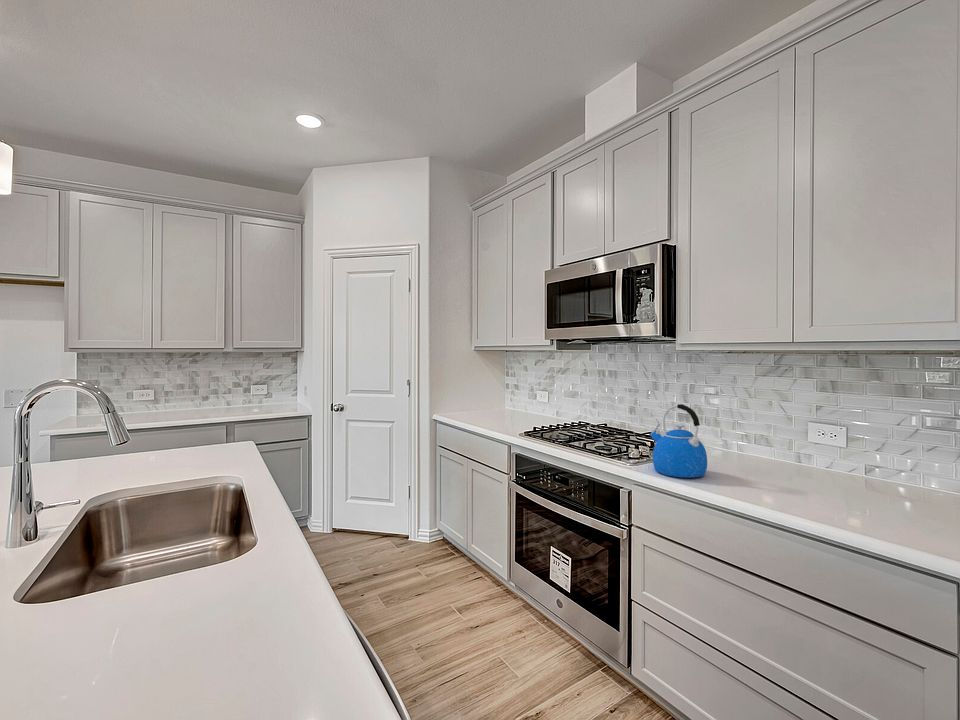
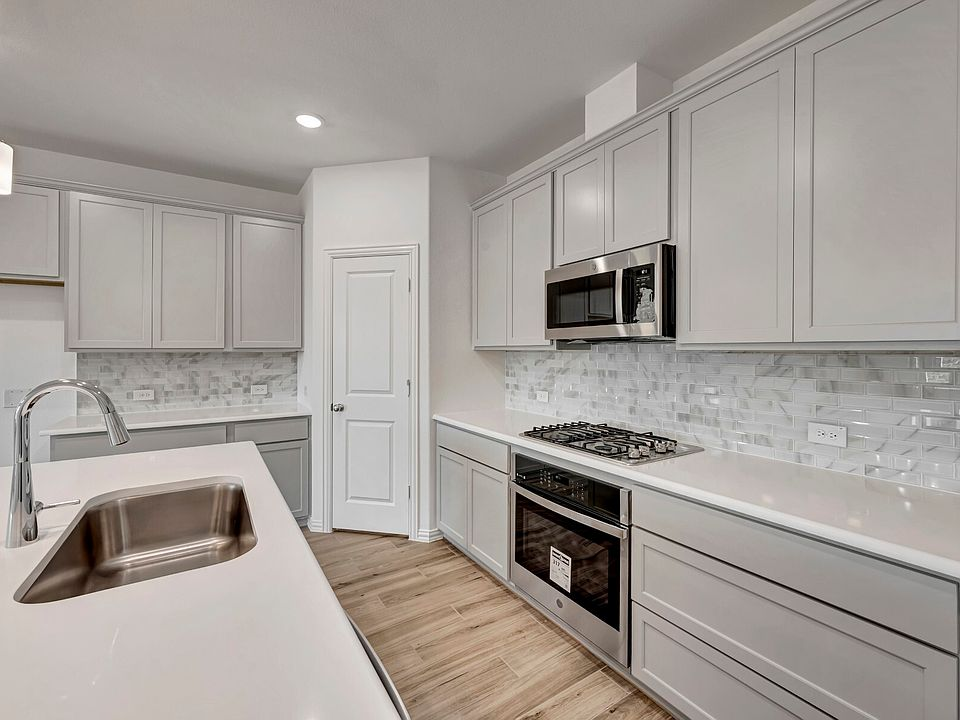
- kettle [649,403,708,479]
